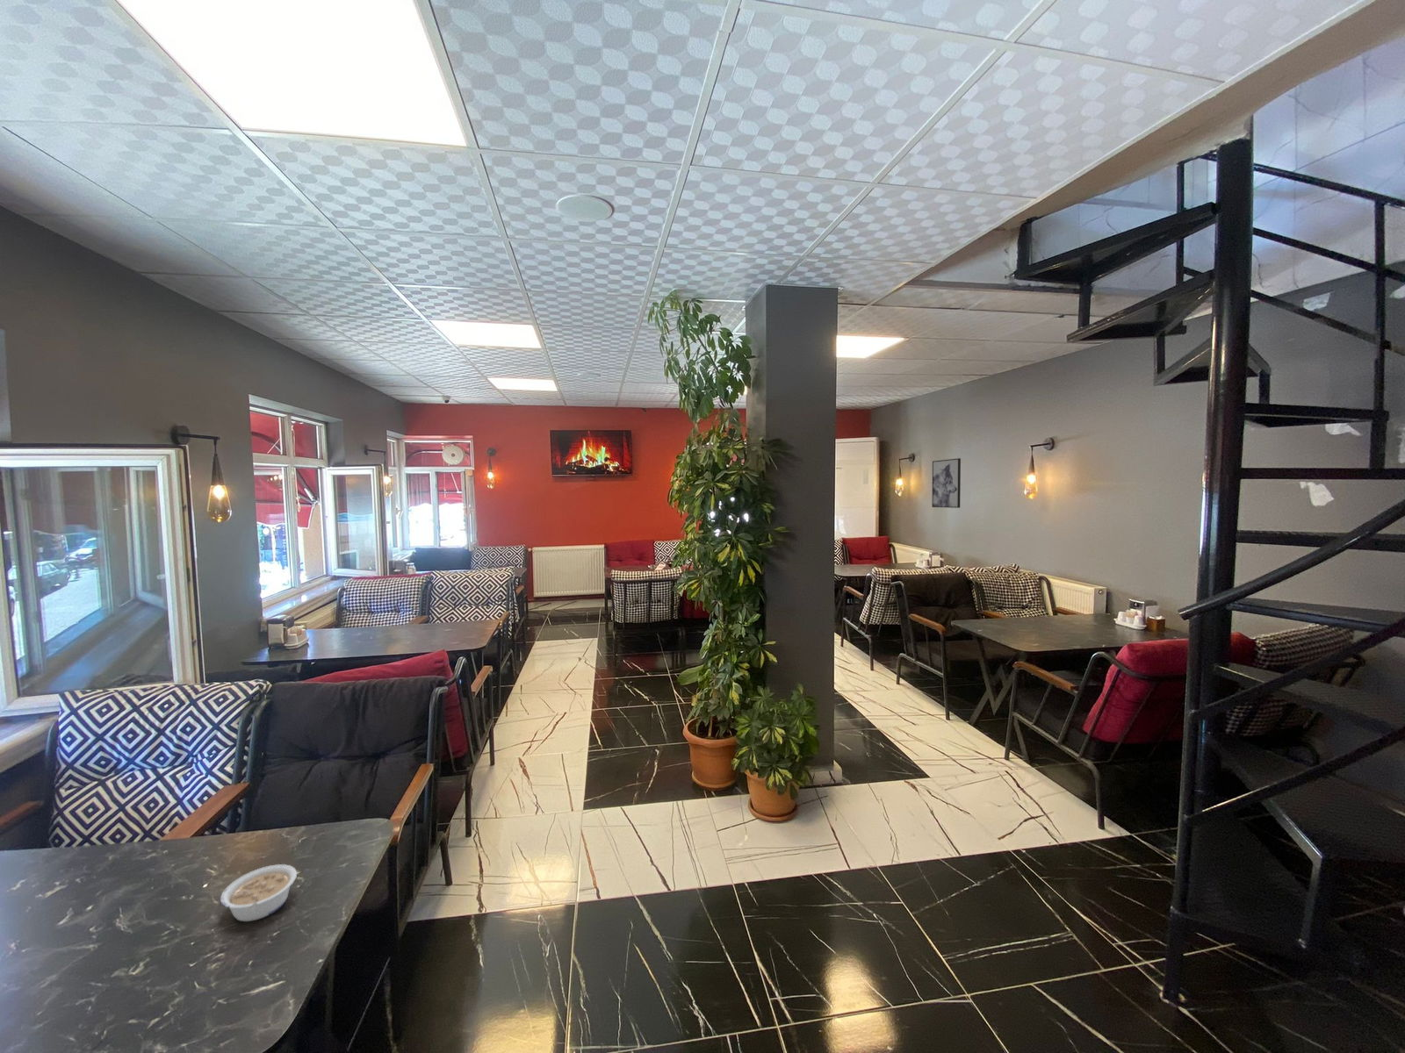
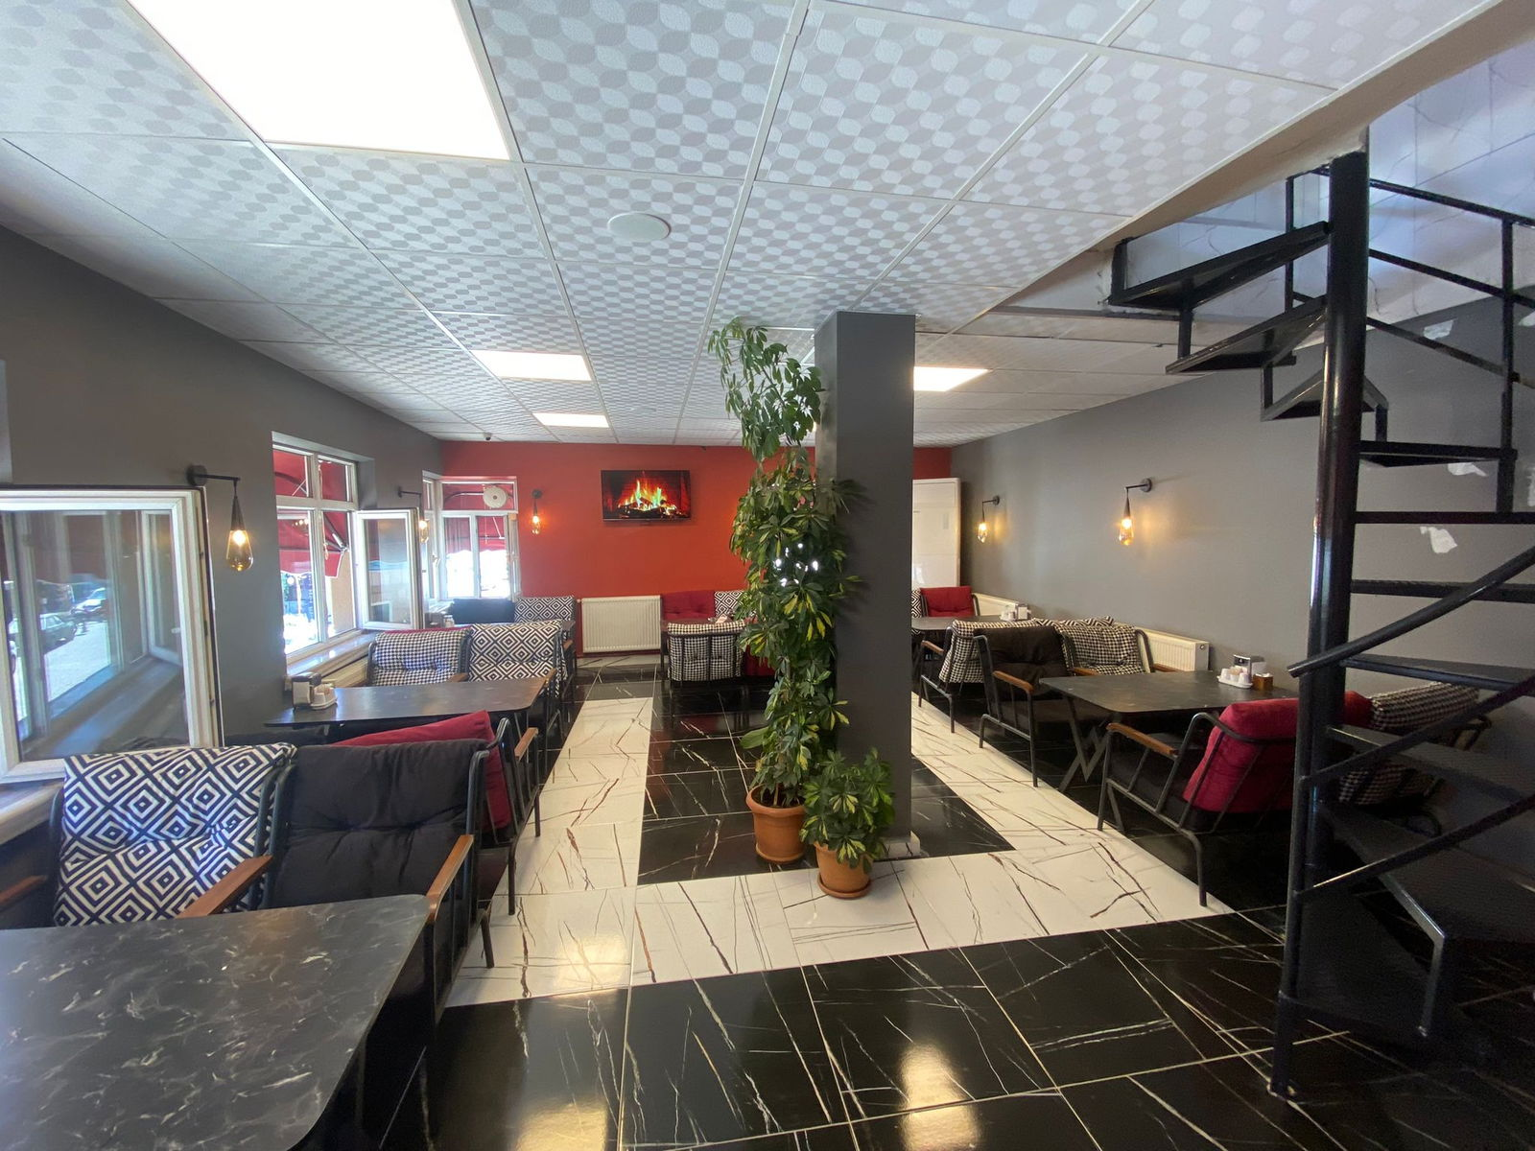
- legume [219,864,298,922]
- wall art [930,457,961,509]
